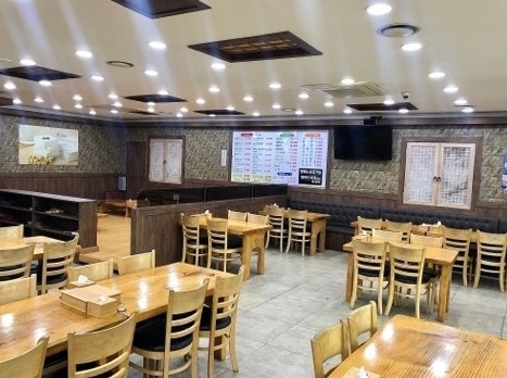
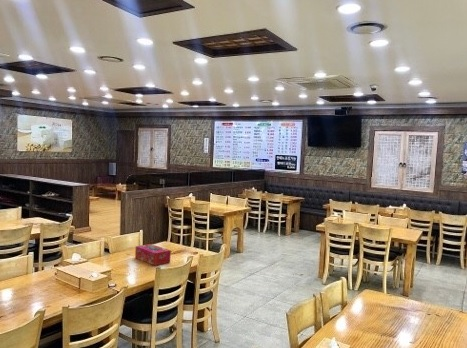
+ tissue box [134,243,172,266]
